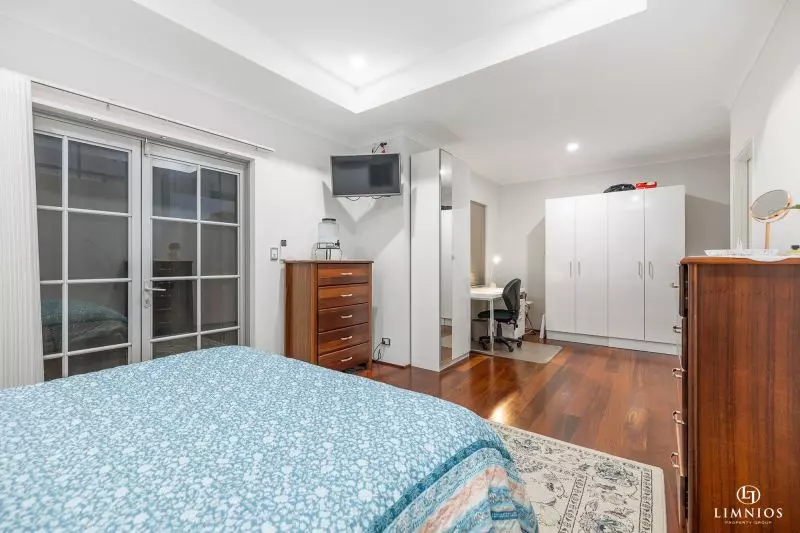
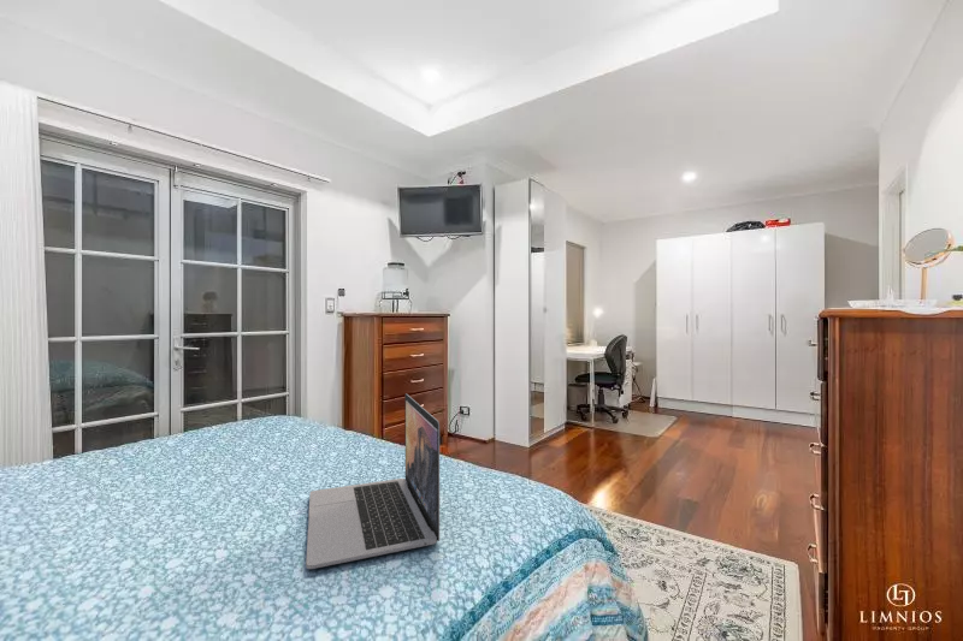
+ laptop [305,393,441,570]
